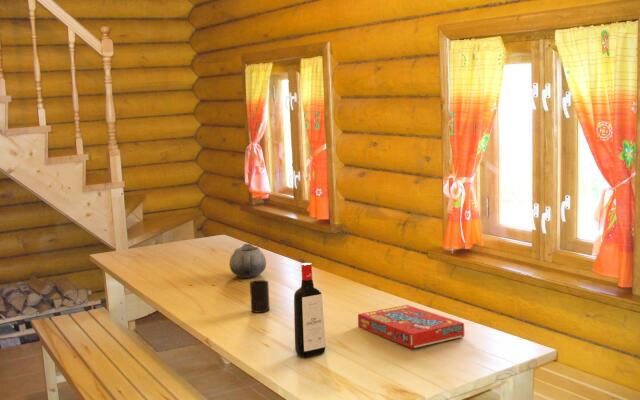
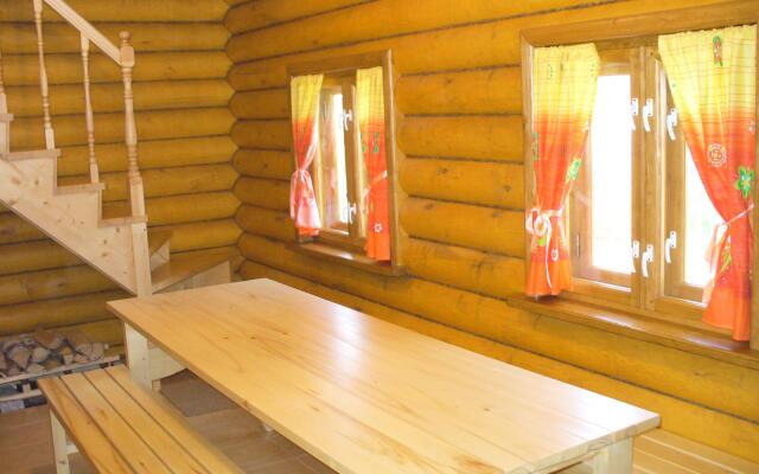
- snack box [357,304,465,349]
- cup [249,279,271,313]
- teapot [229,242,267,279]
- liquor bottle [293,262,326,358]
